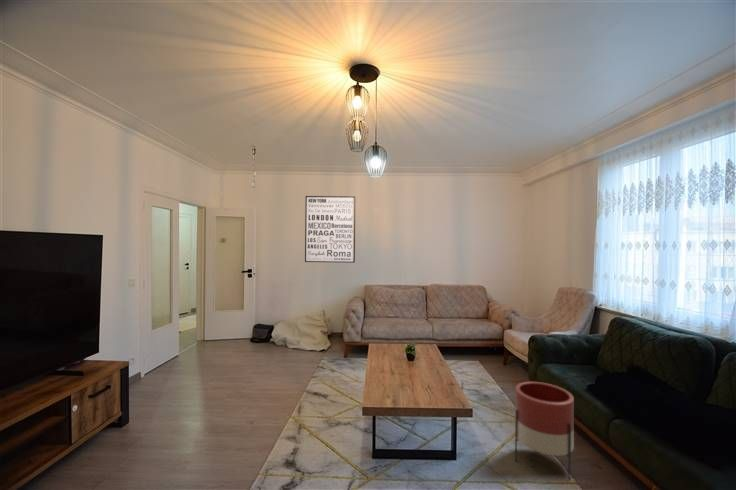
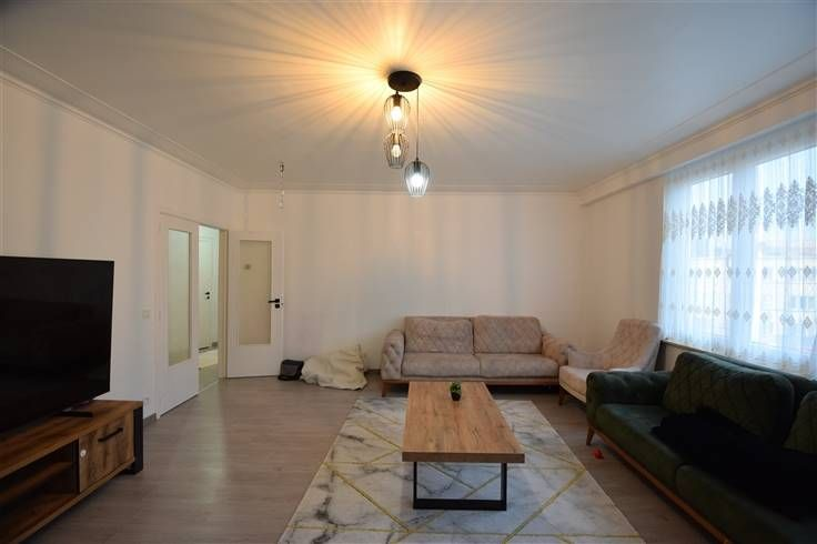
- wall art [304,195,356,264]
- planter [514,381,575,480]
